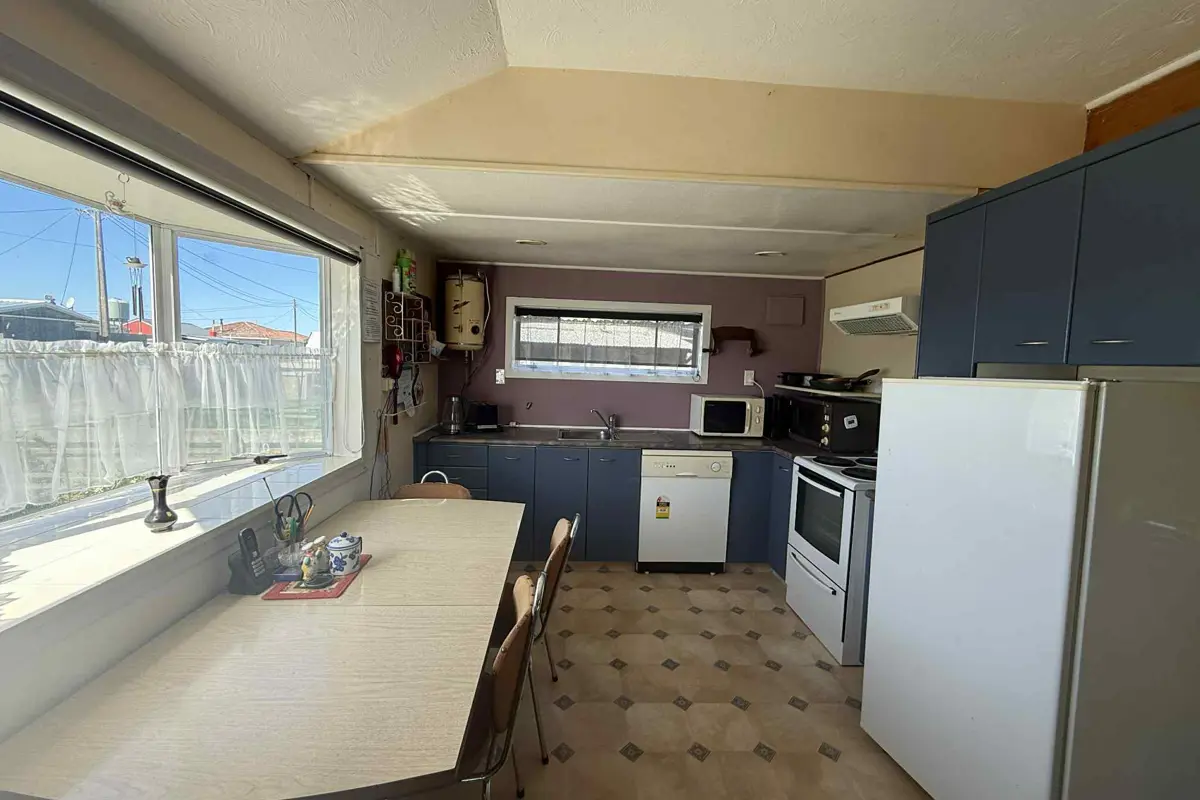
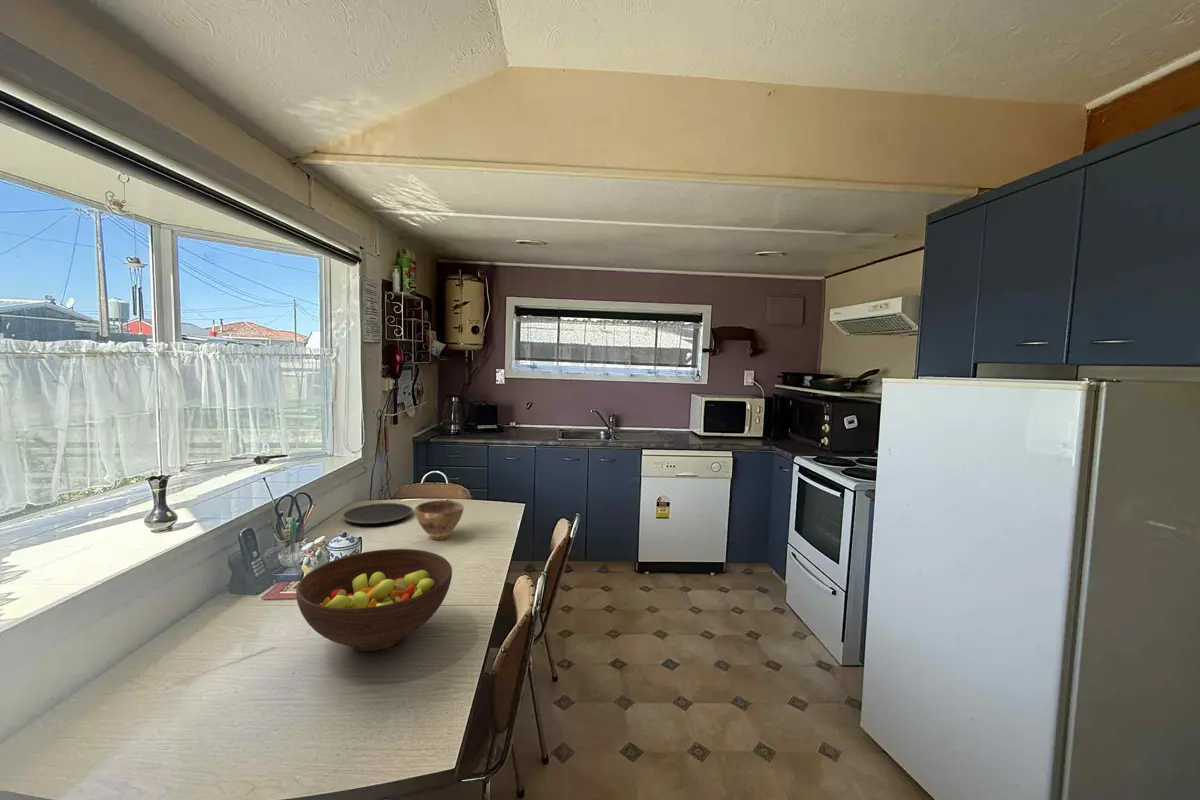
+ plate [341,502,414,525]
+ fruit bowl [295,548,453,652]
+ bowl [414,498,465,541]
